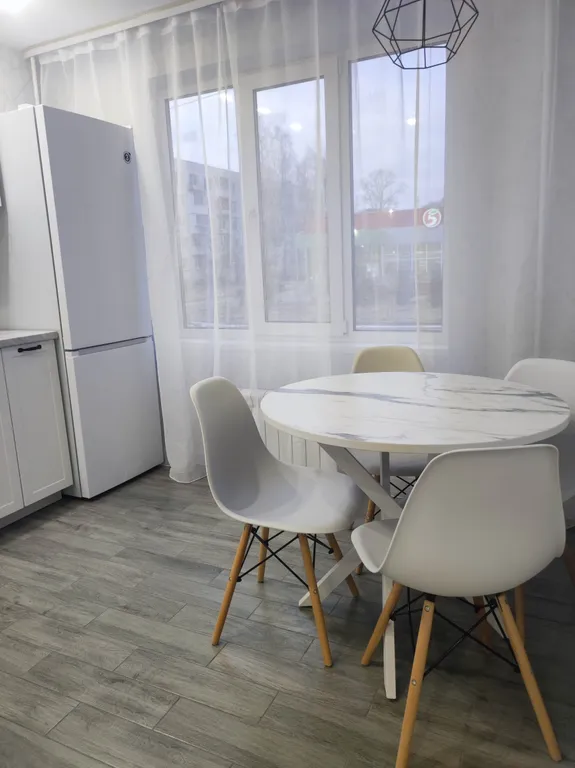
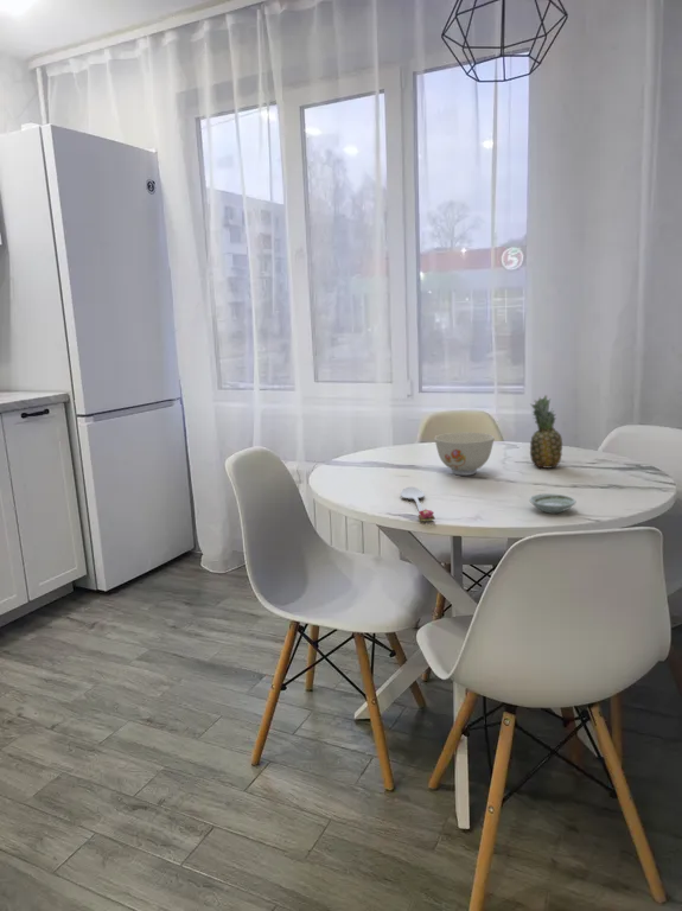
+ saucer [528,492,576,514]
+ bowl [433,431,496,477]
+ fruit [529,394,563,470]
+ spoon [400,486,436,522]
